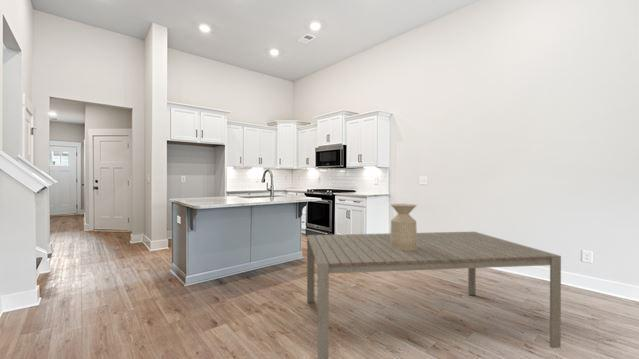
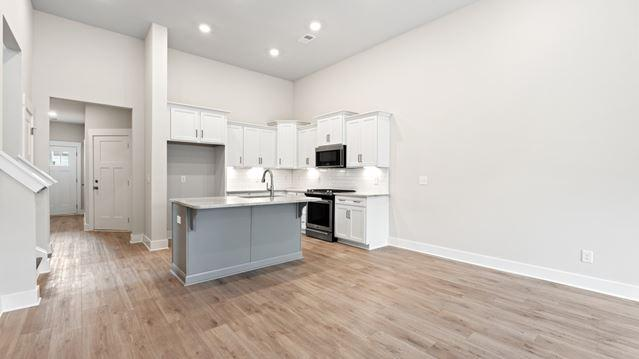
- dining table [306,231,562,359]
- side table [389,203,418,250]
